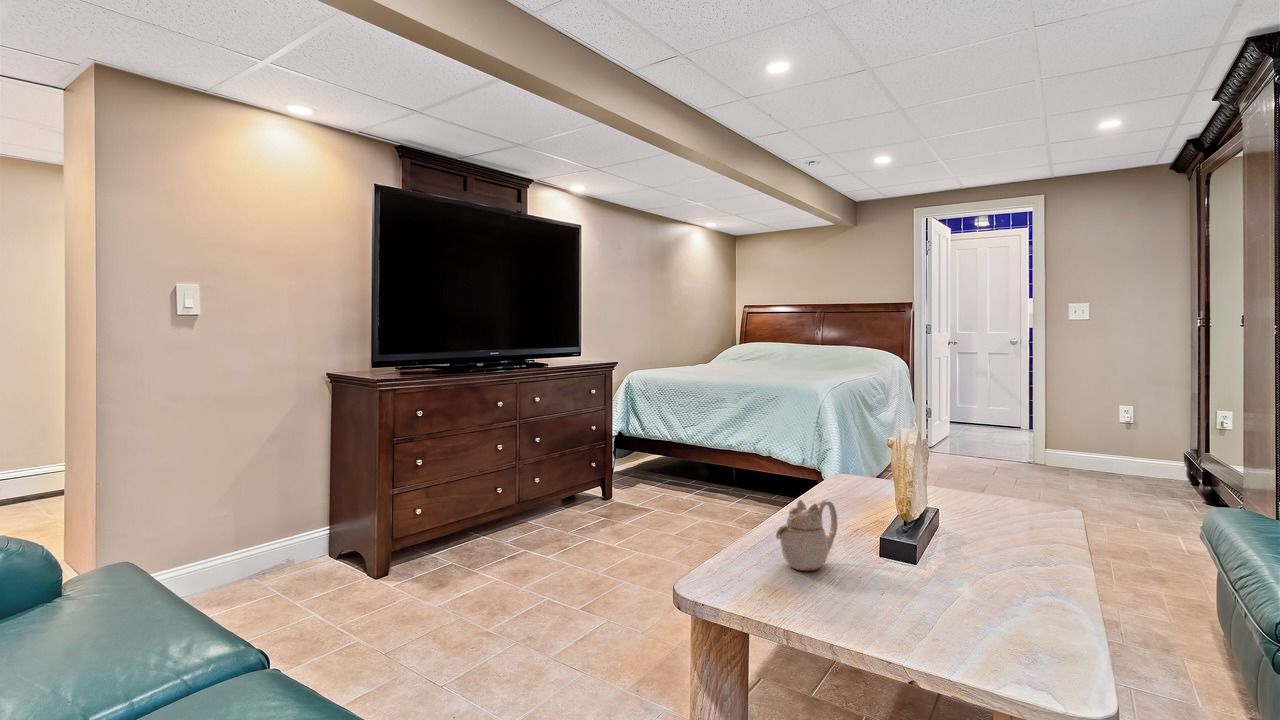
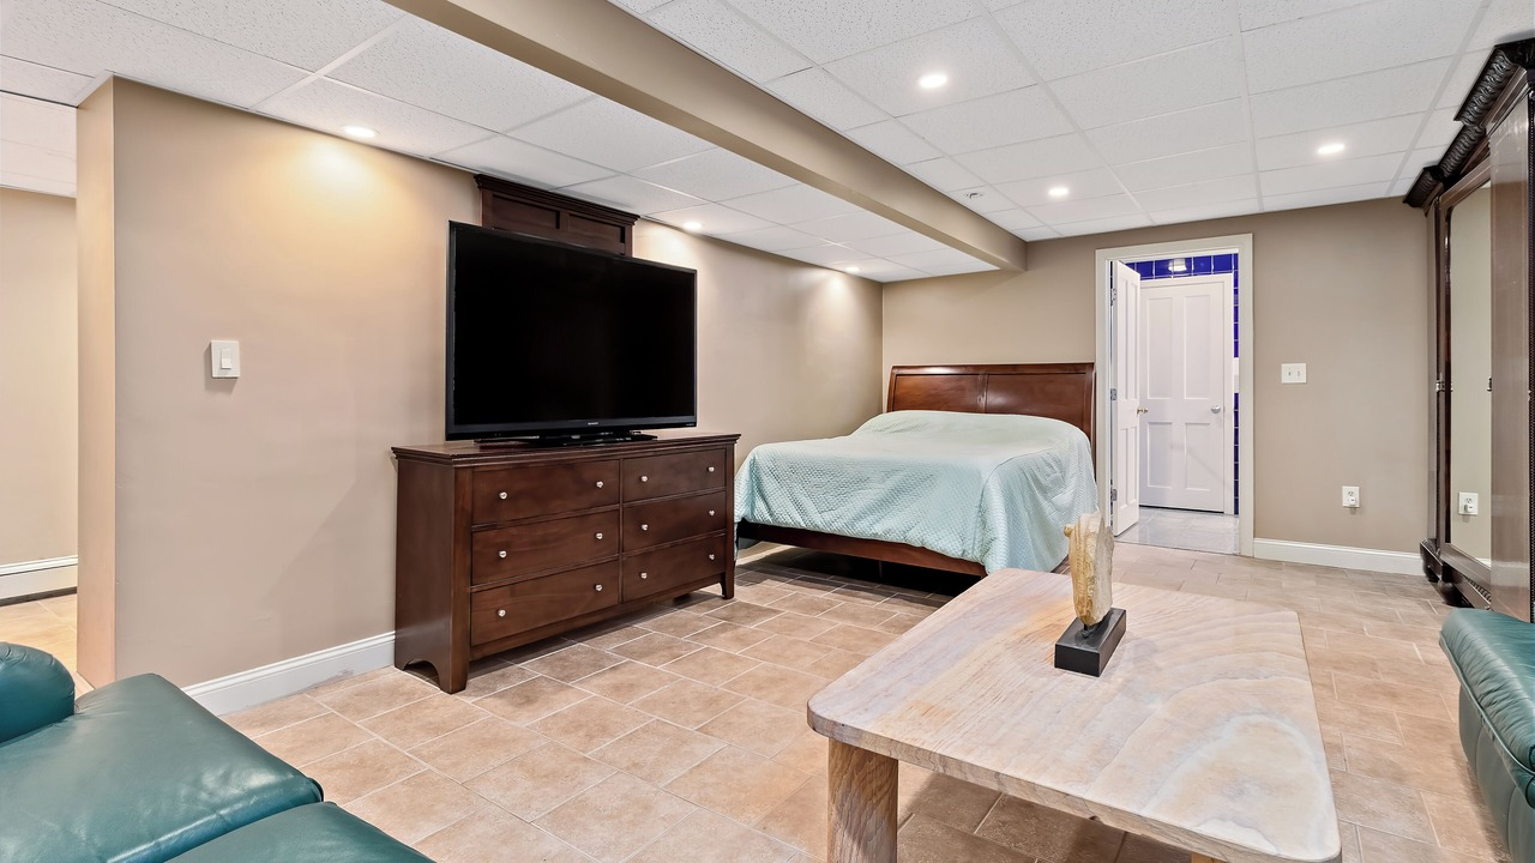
- teapot [775,499,838,572]
